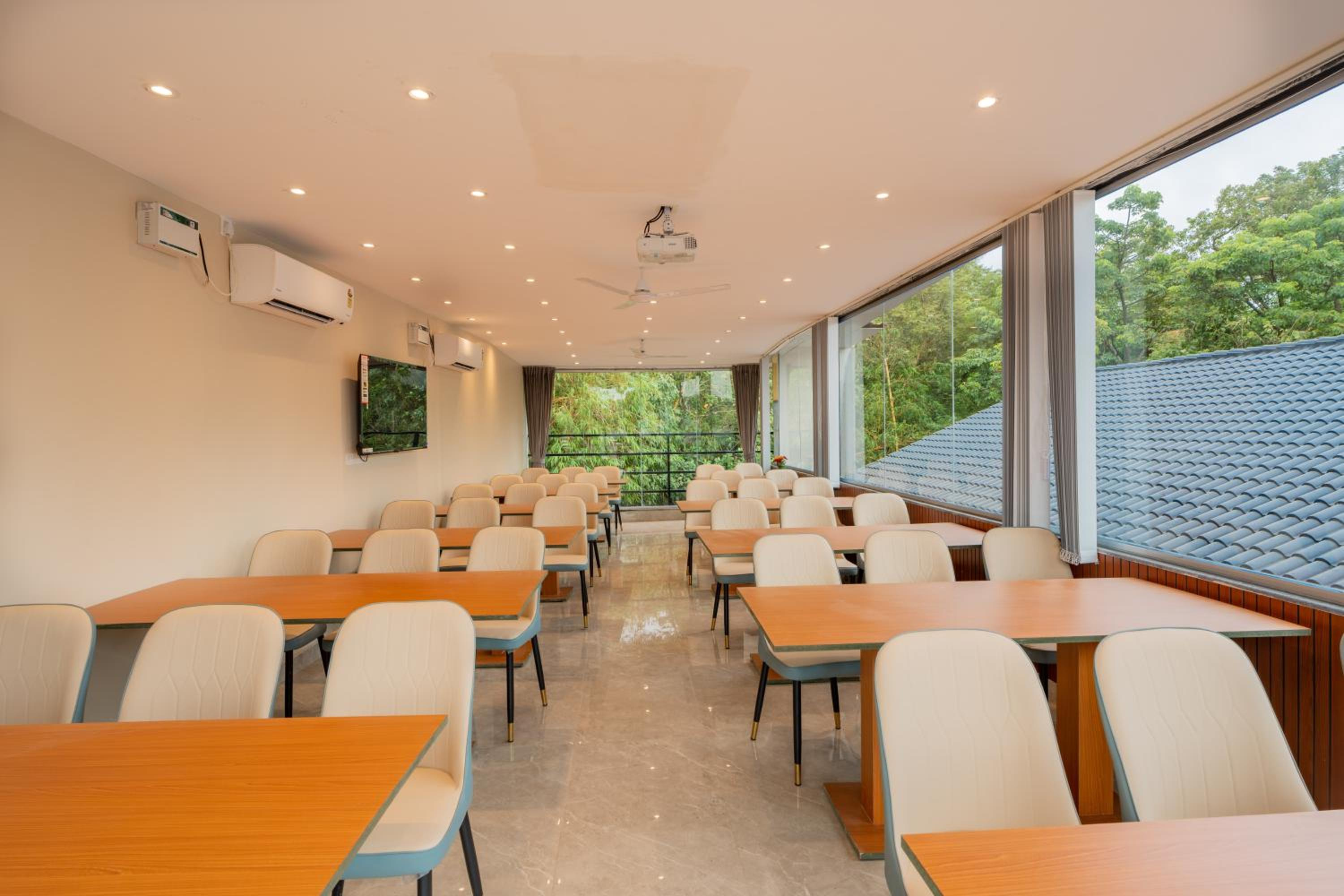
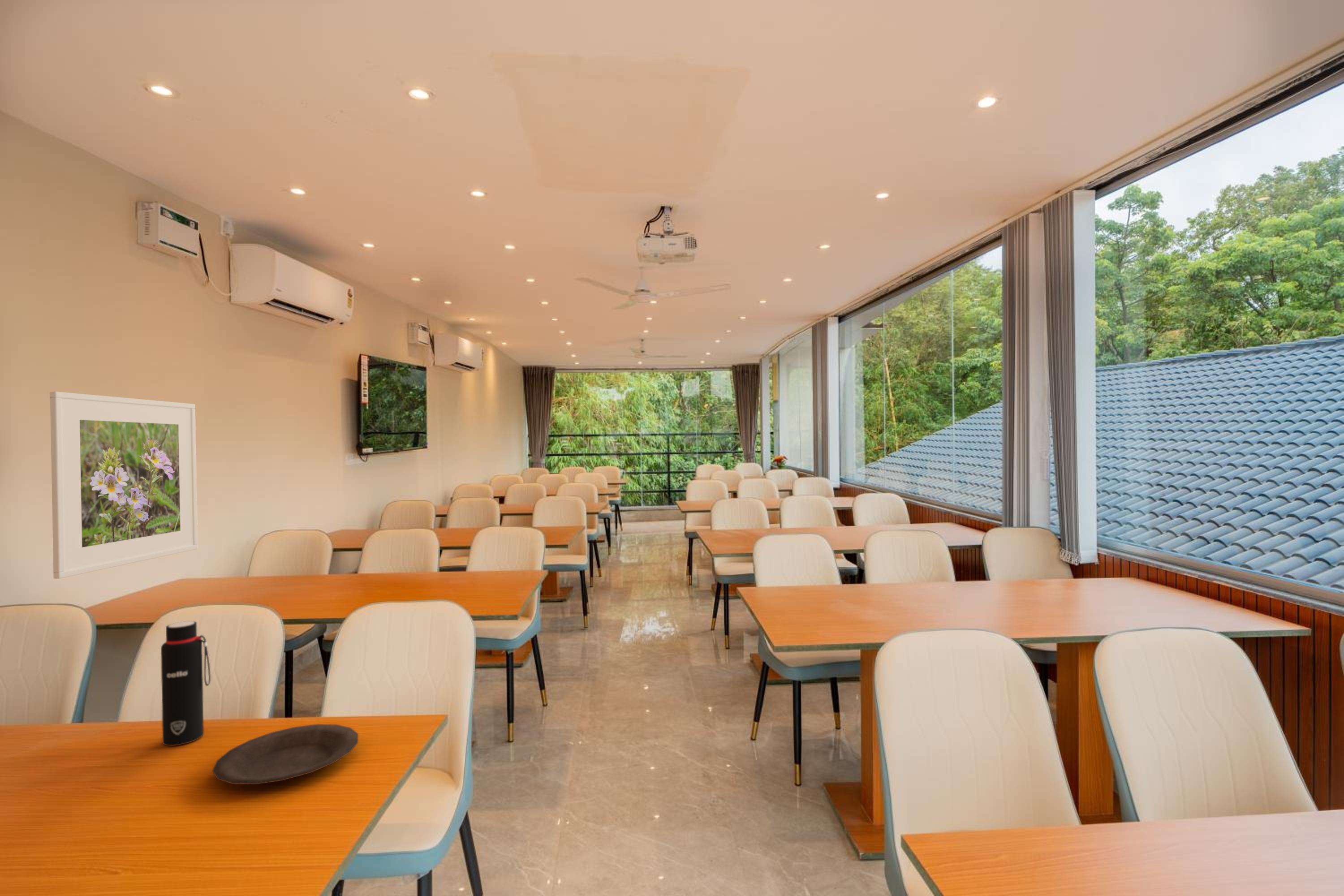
+ water bottle [160,621,211,746]
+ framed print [50,391,198,579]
+ plate [212,724,359,785]
